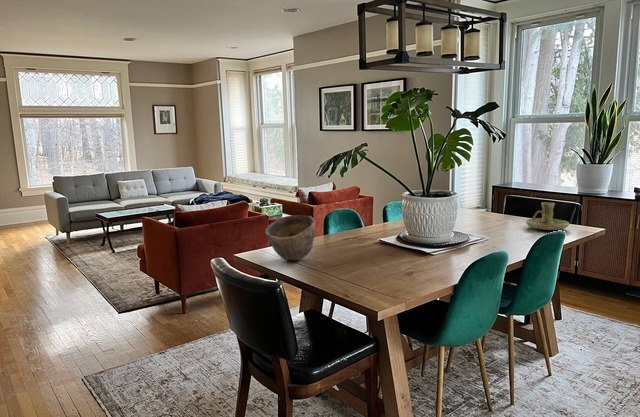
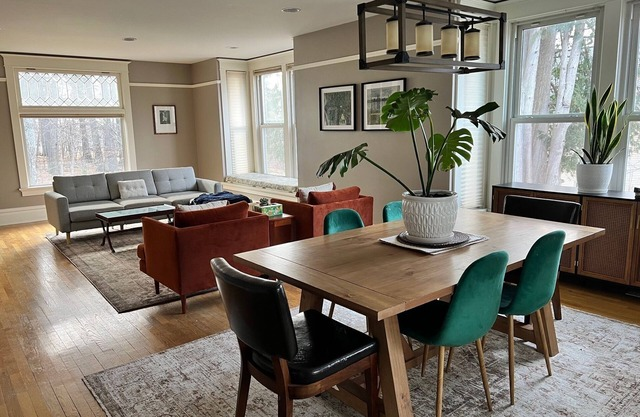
- candle holder [525,201,570,231]
- bowl [264,214,316,261]
